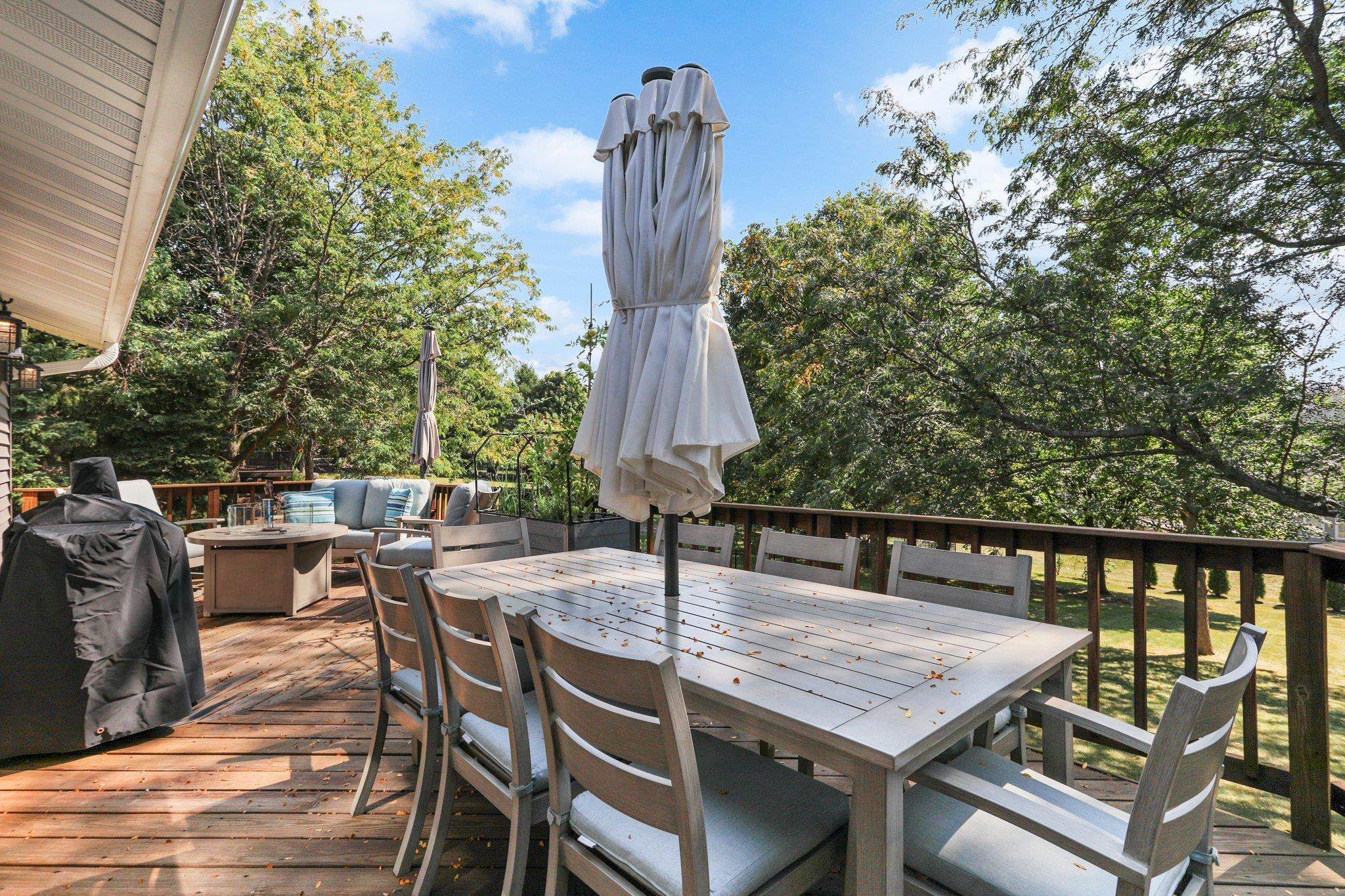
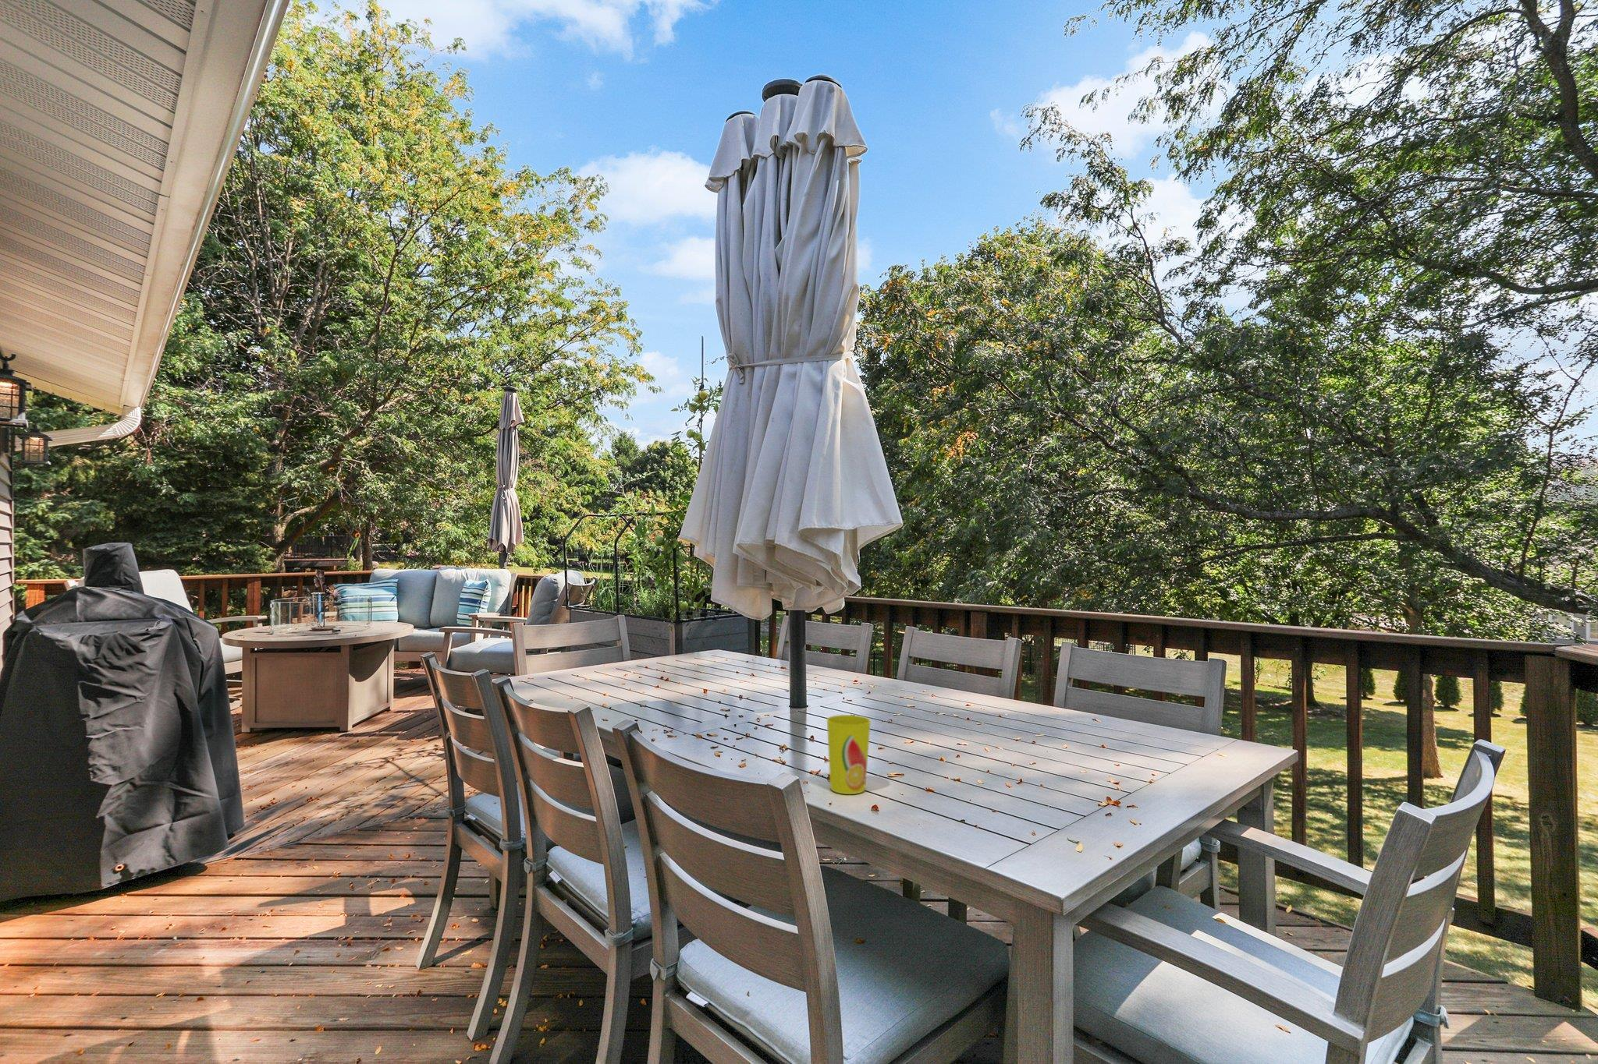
+ cup [826,714,872,796]
